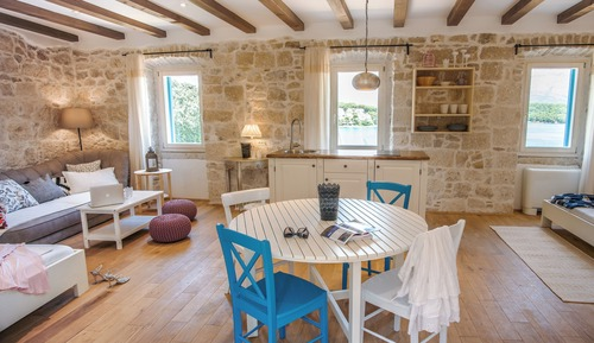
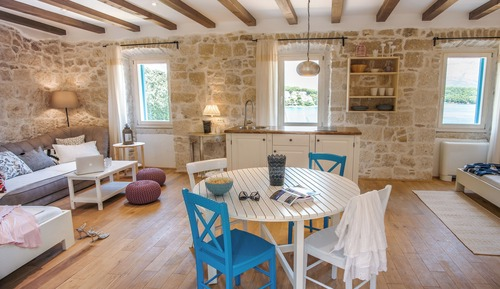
+ cereal bowl [204,176,234,196]
